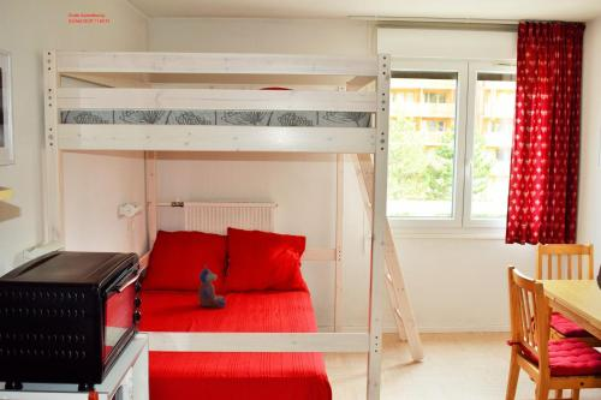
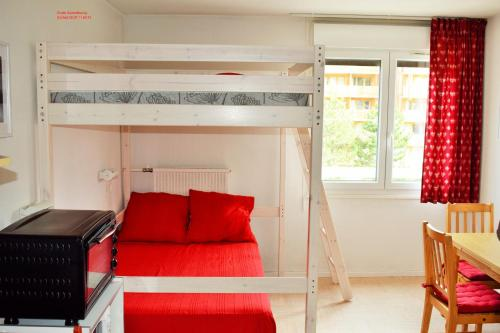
- stuffed bear [197,263,227,309]
